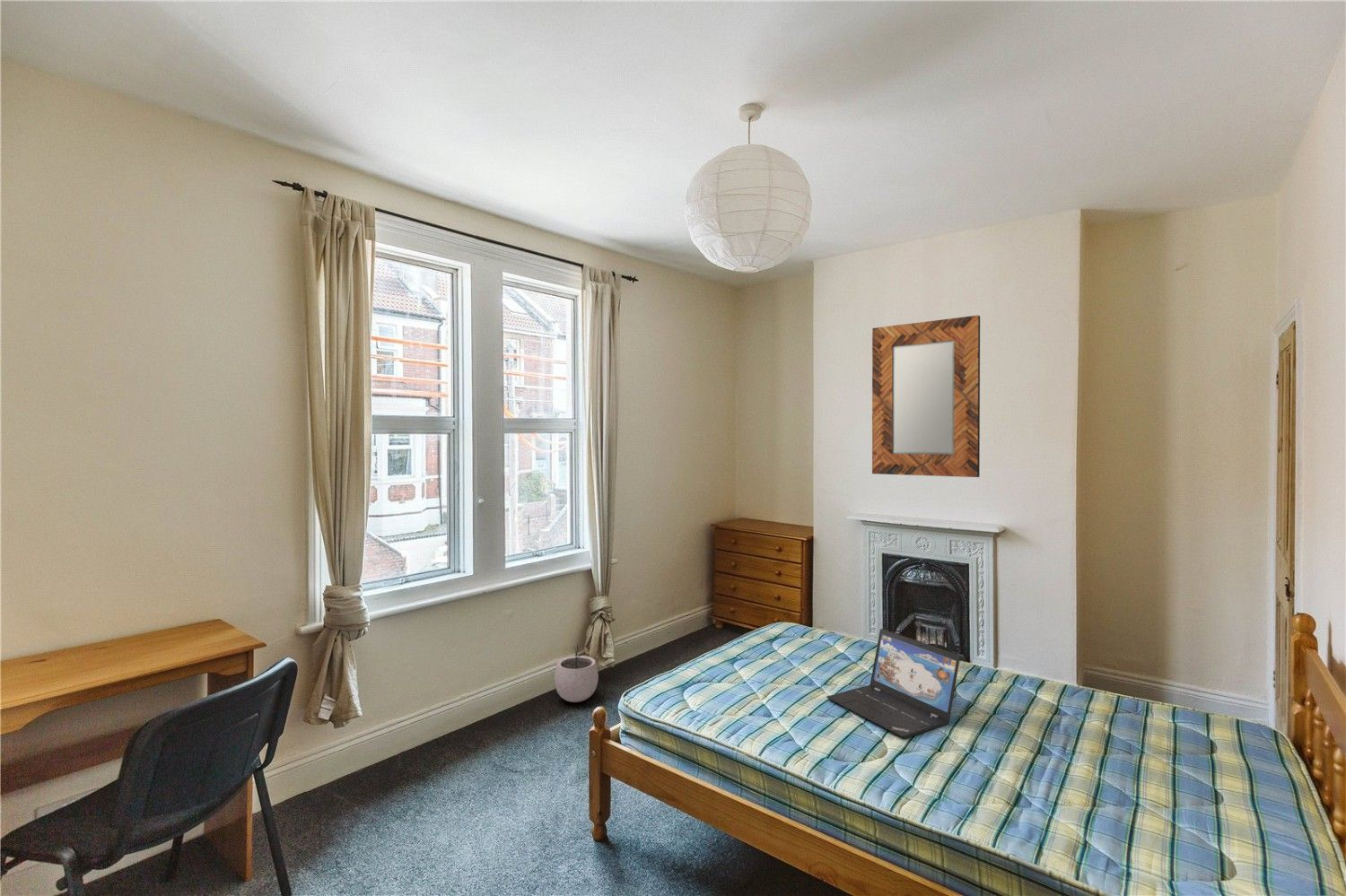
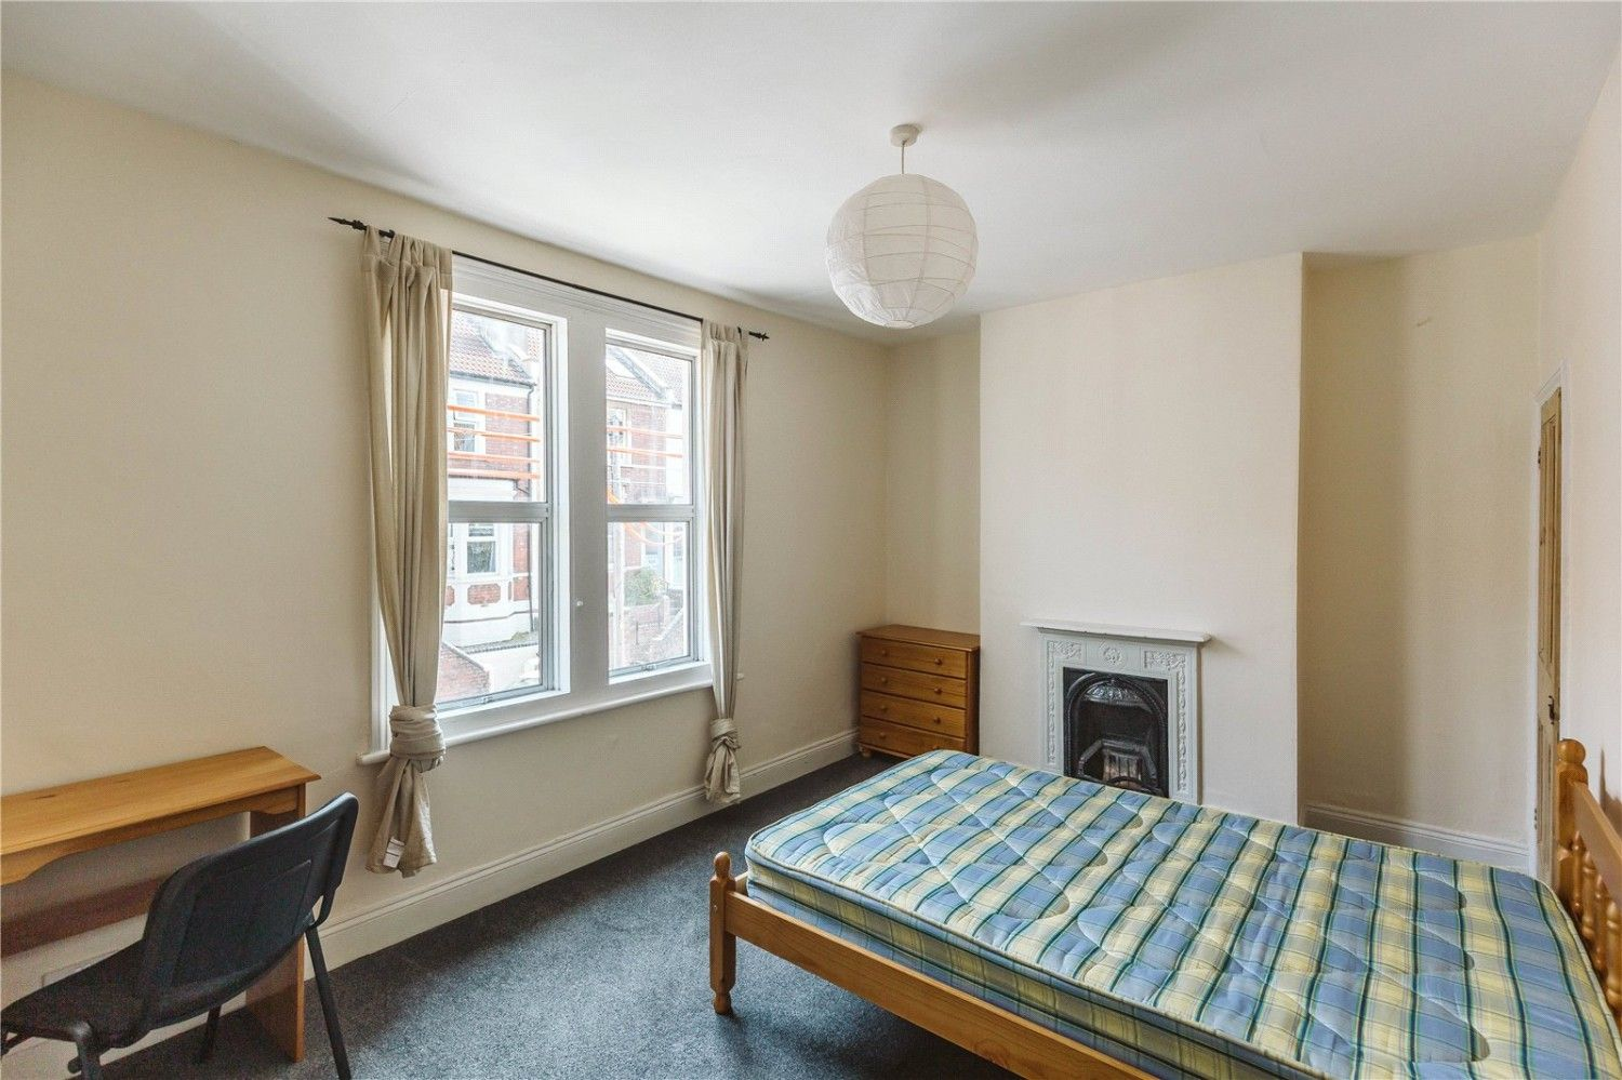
- plant pot [554,644,599,703]
- home mirror [871,315,981,478]
- laptop [826,628,961,739]
